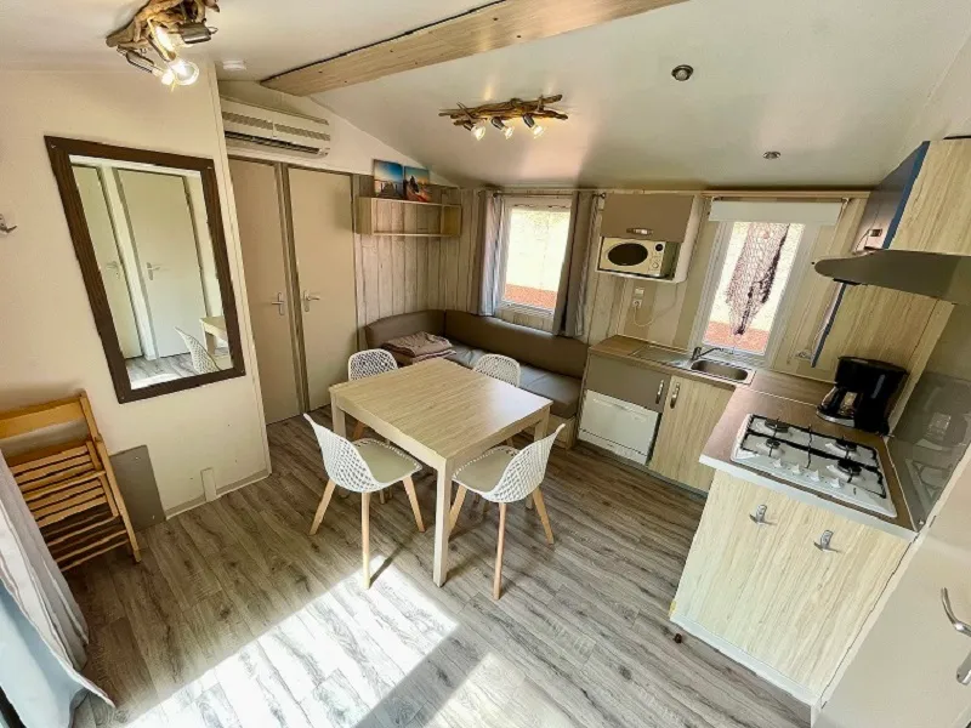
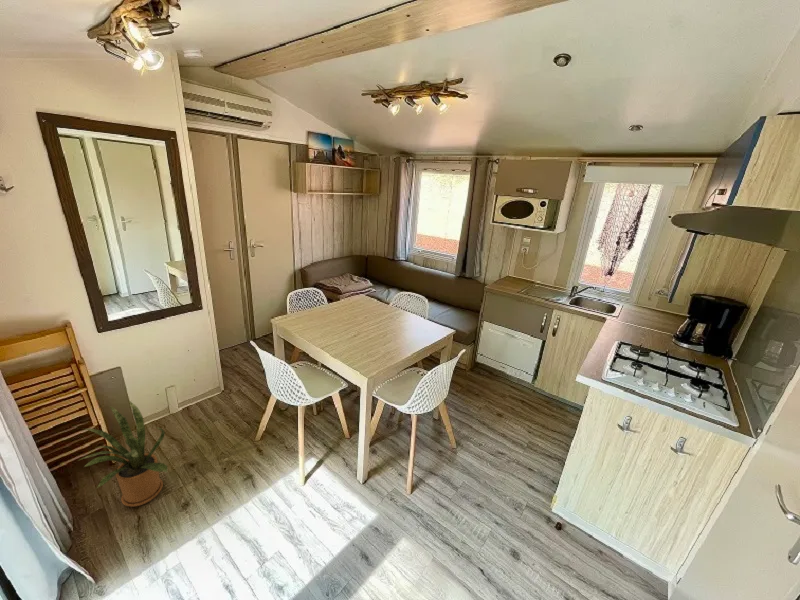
+ house plant [77,400,169,507]
